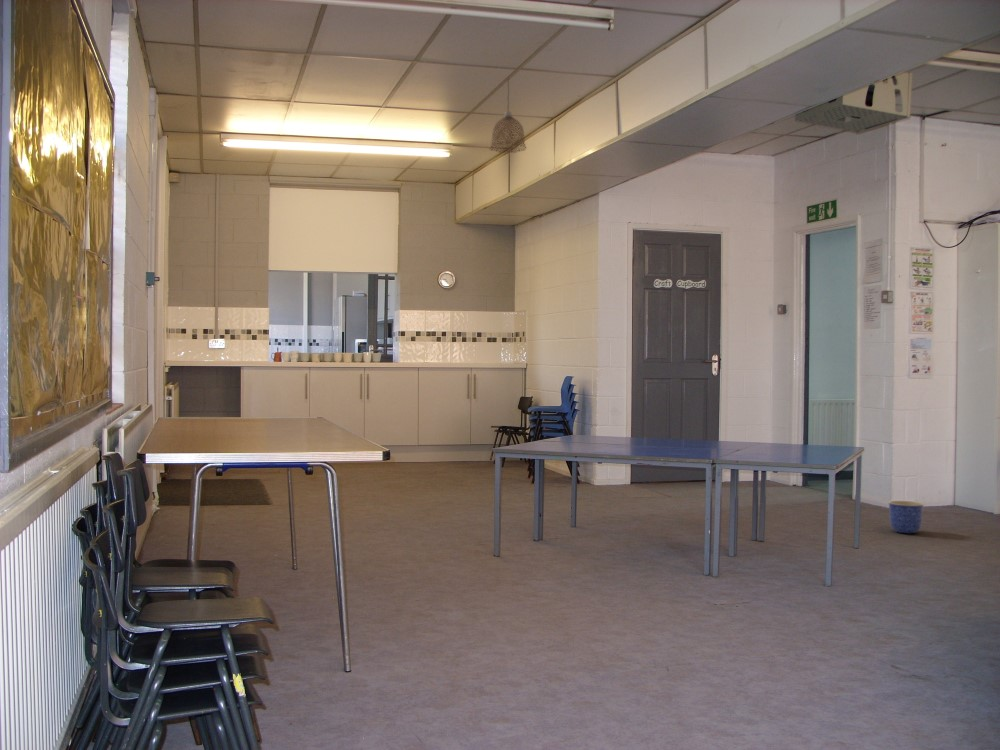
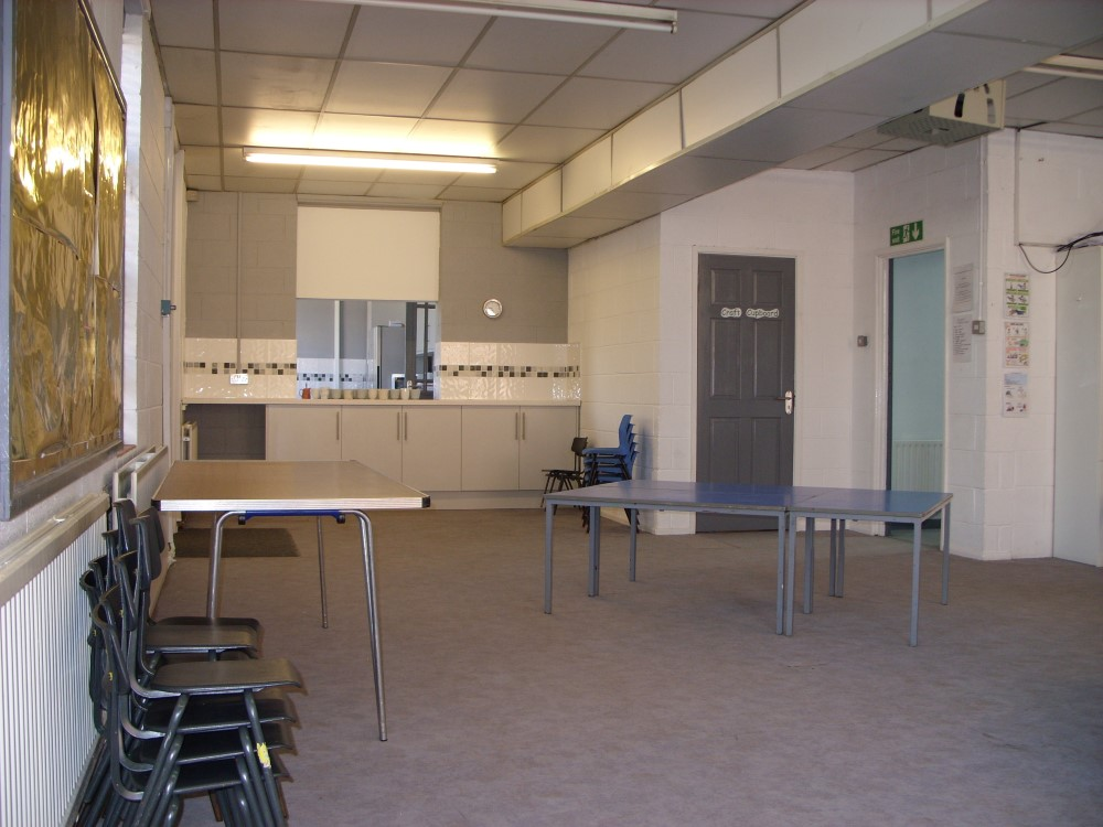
- pendant lamp [488,77,528,154]
- planter [888,500,924,534]
